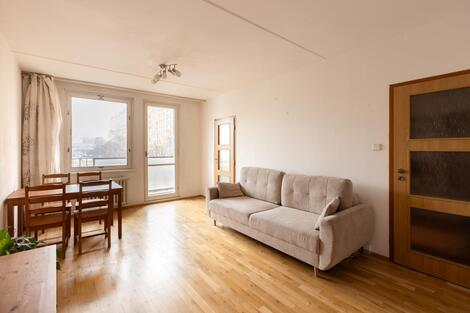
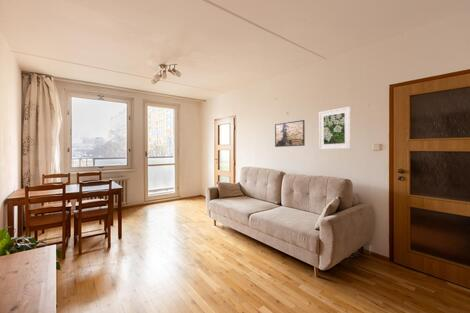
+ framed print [274,119,306,148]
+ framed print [318,106,352,150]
